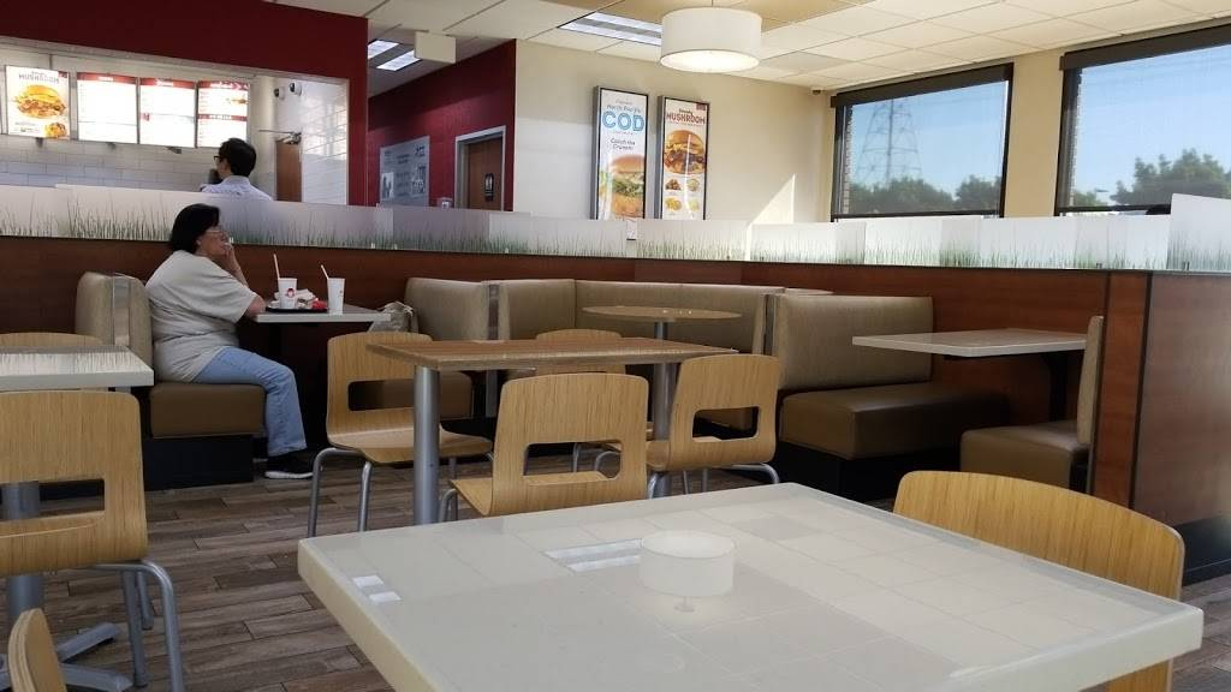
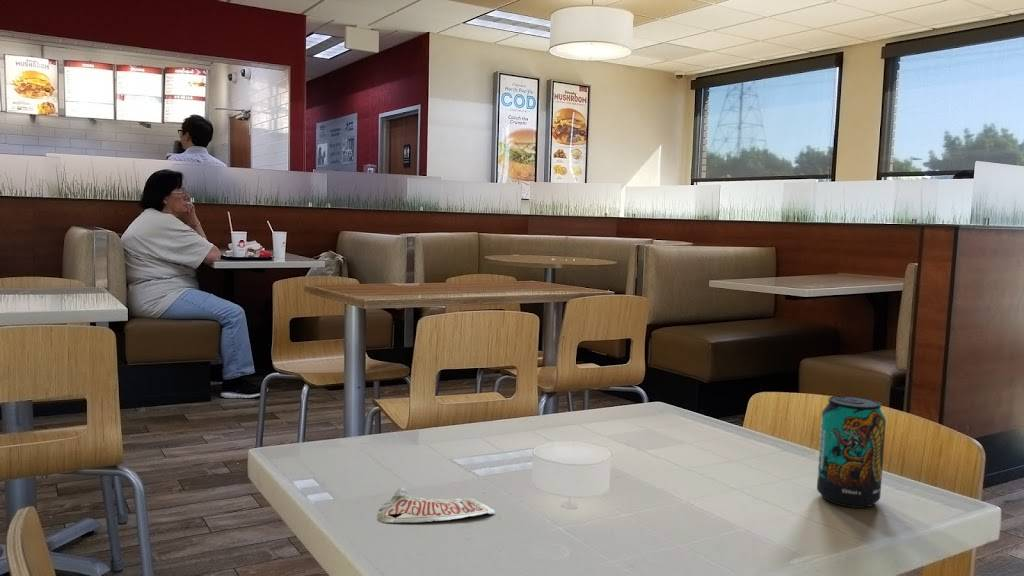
+ beverage can [816,395,887,509]
+ paper cup [377,487,496,524]
